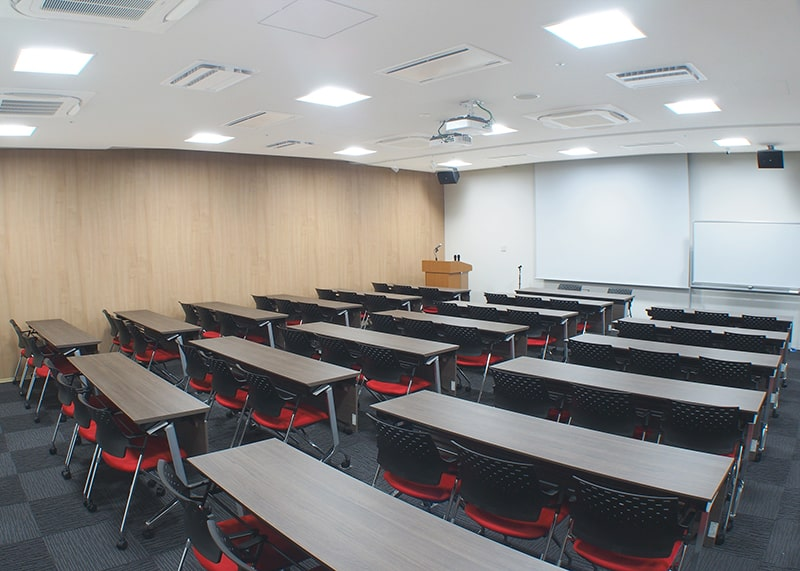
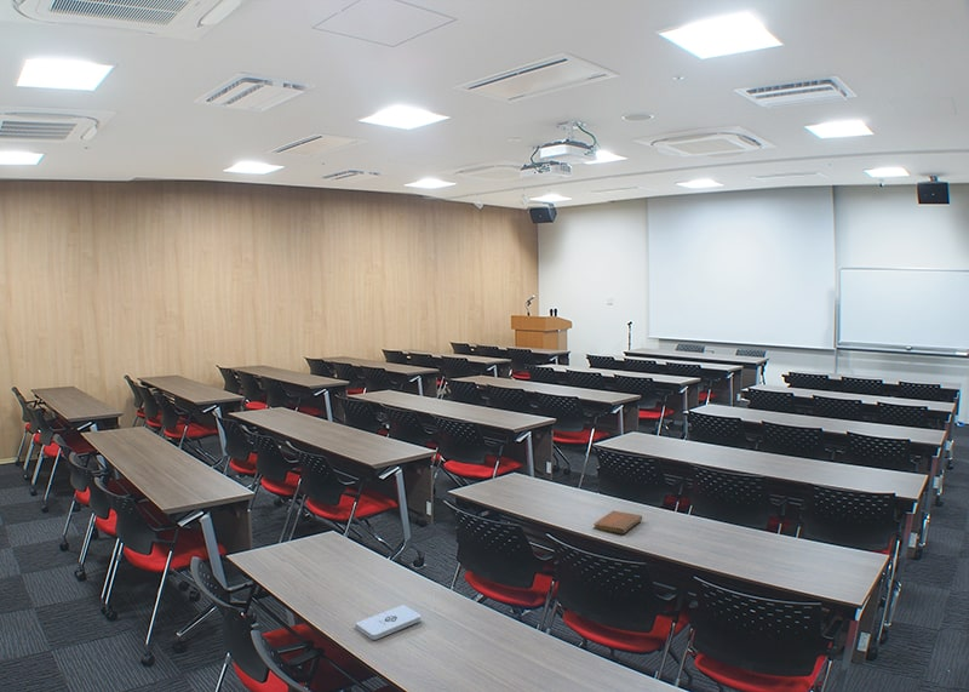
+ notebook [592,510,643,536]
+ notepad [354,604,423,641]
